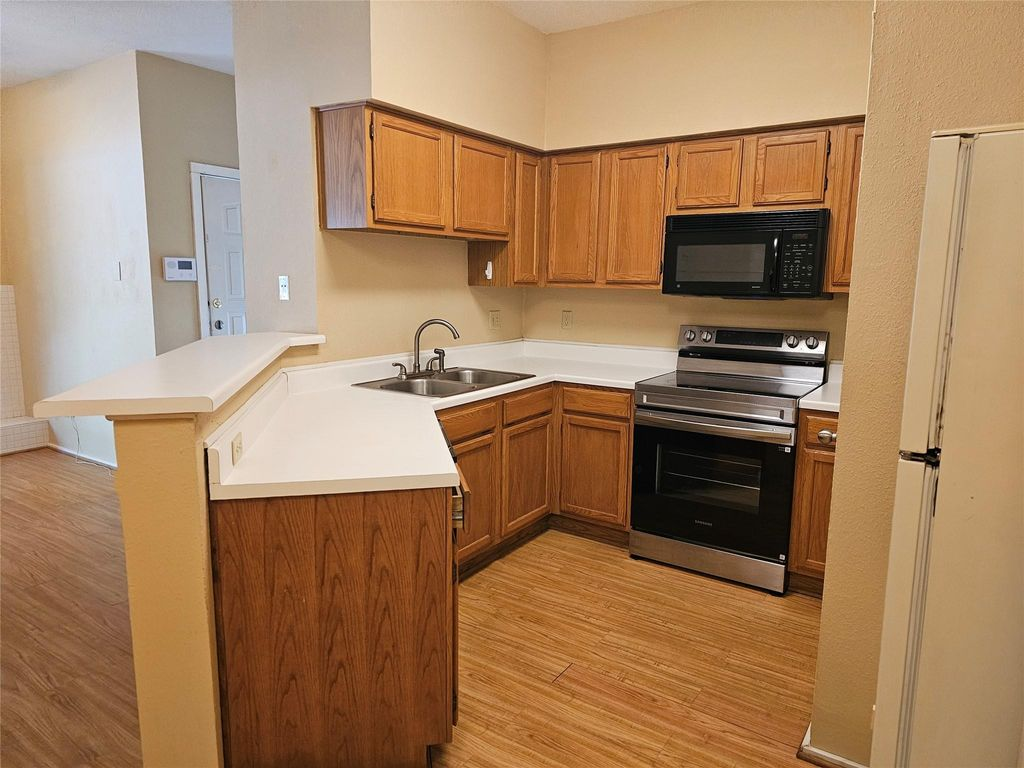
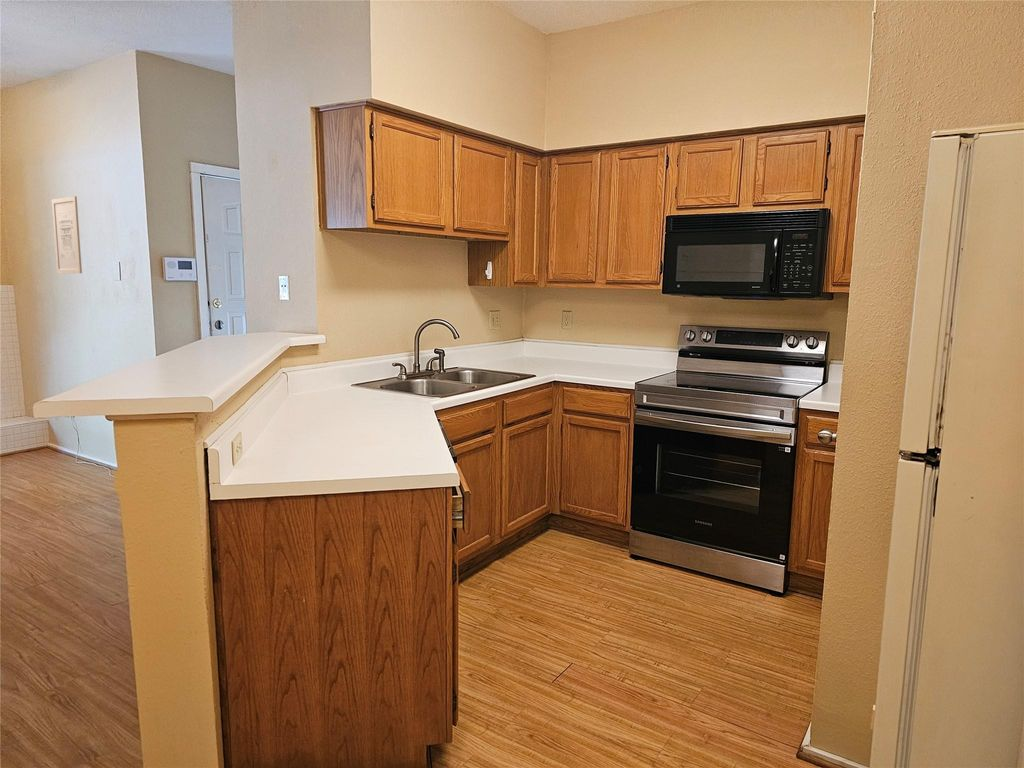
+ wall art [51,195,83,274]
